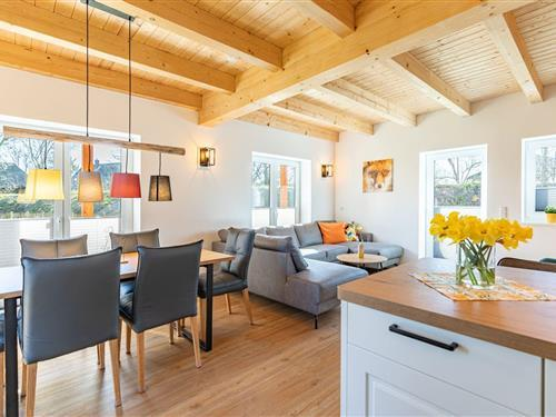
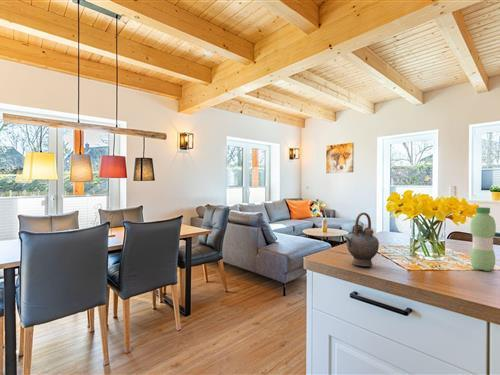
+ water bottle [469,206,497,272]
+ teapot [344,212,380,267]
